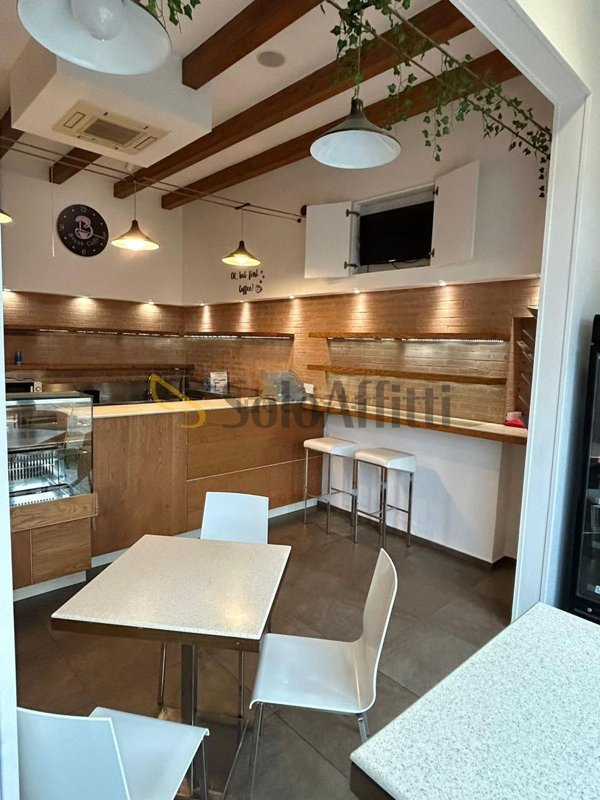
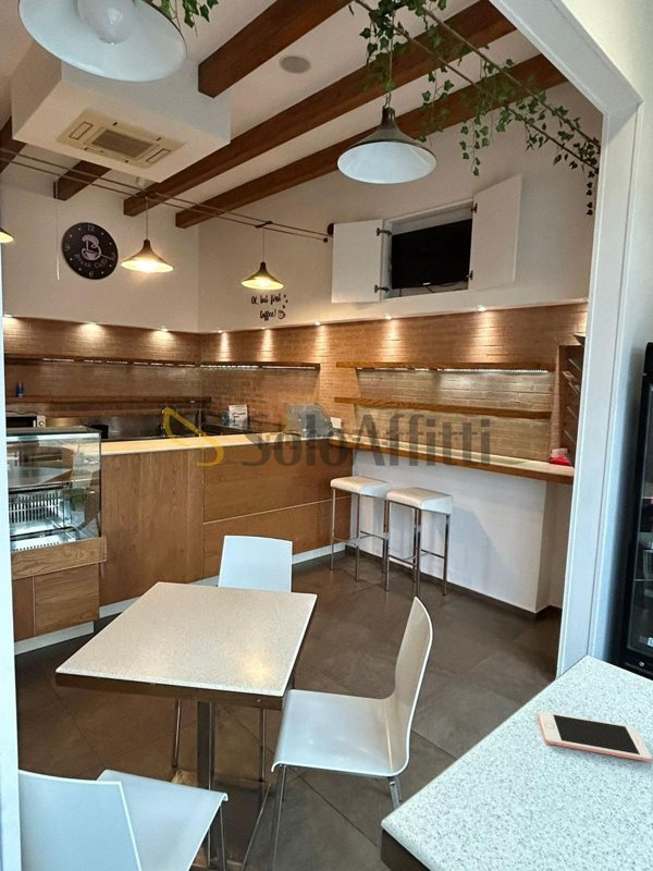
+ cell phone [538,711,653,763]
